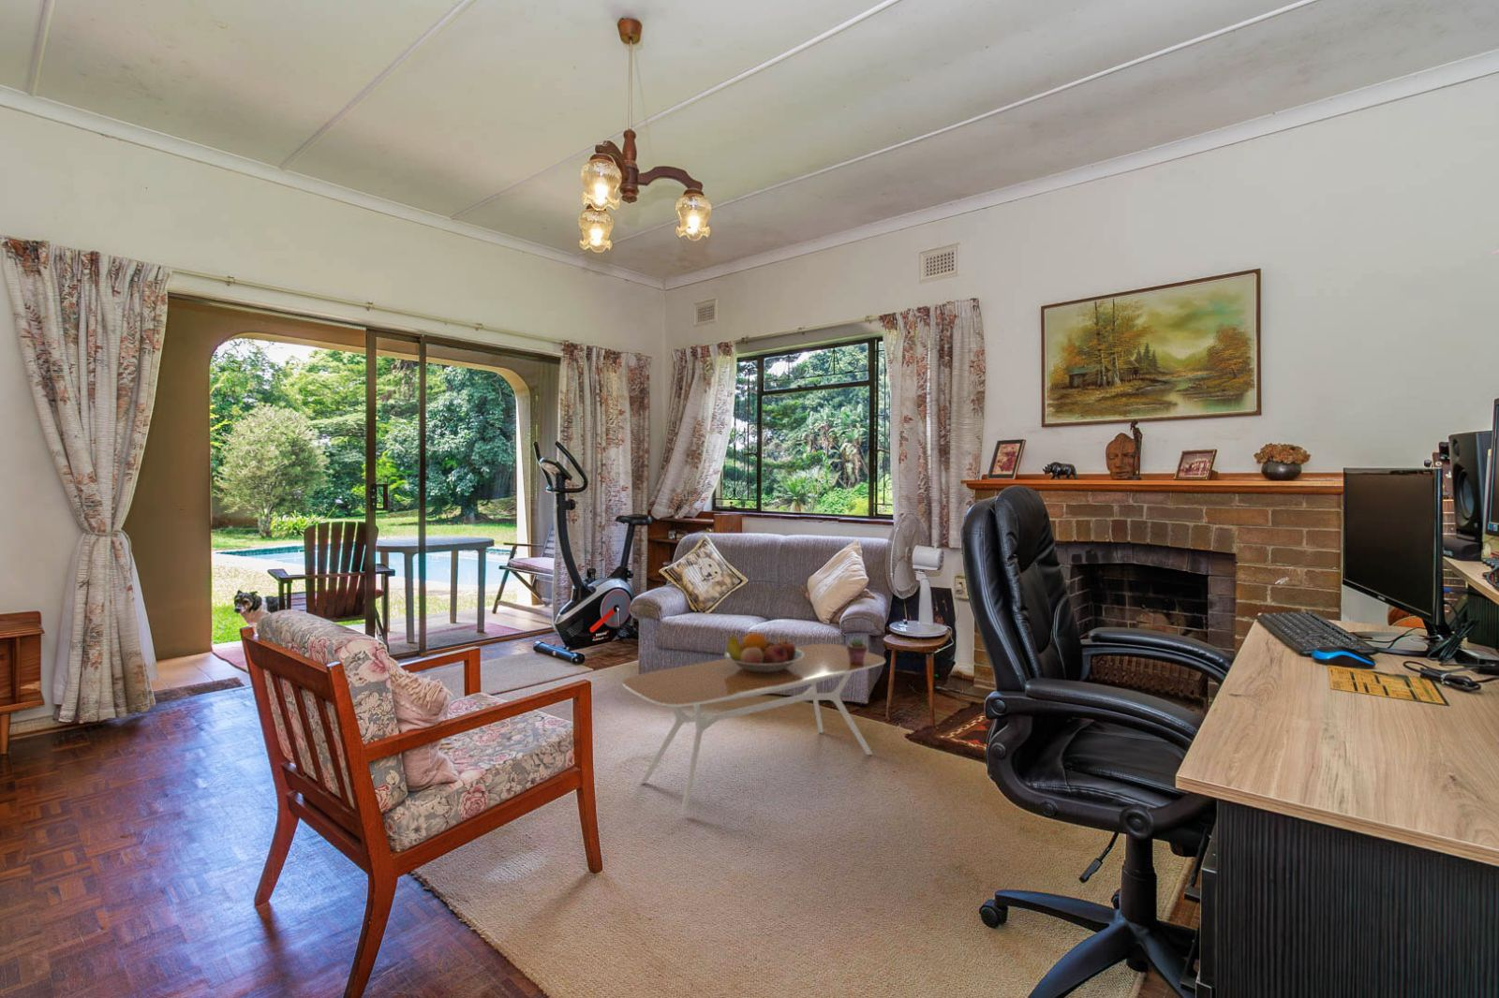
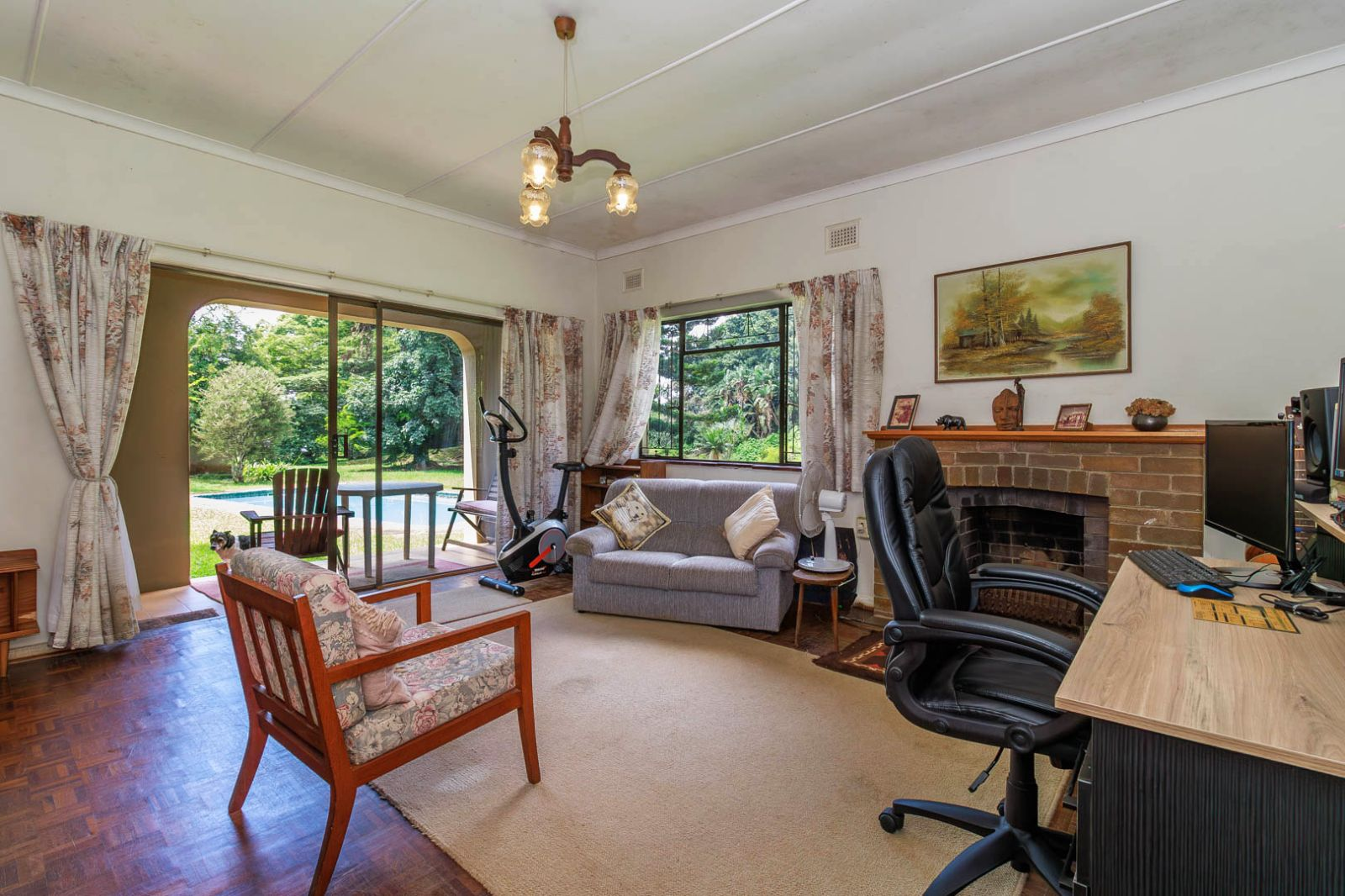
- coffee table [622,643,886,815]
- potted succulent [846,637,868,666]
- fruit bowl [723,632,804,673]
